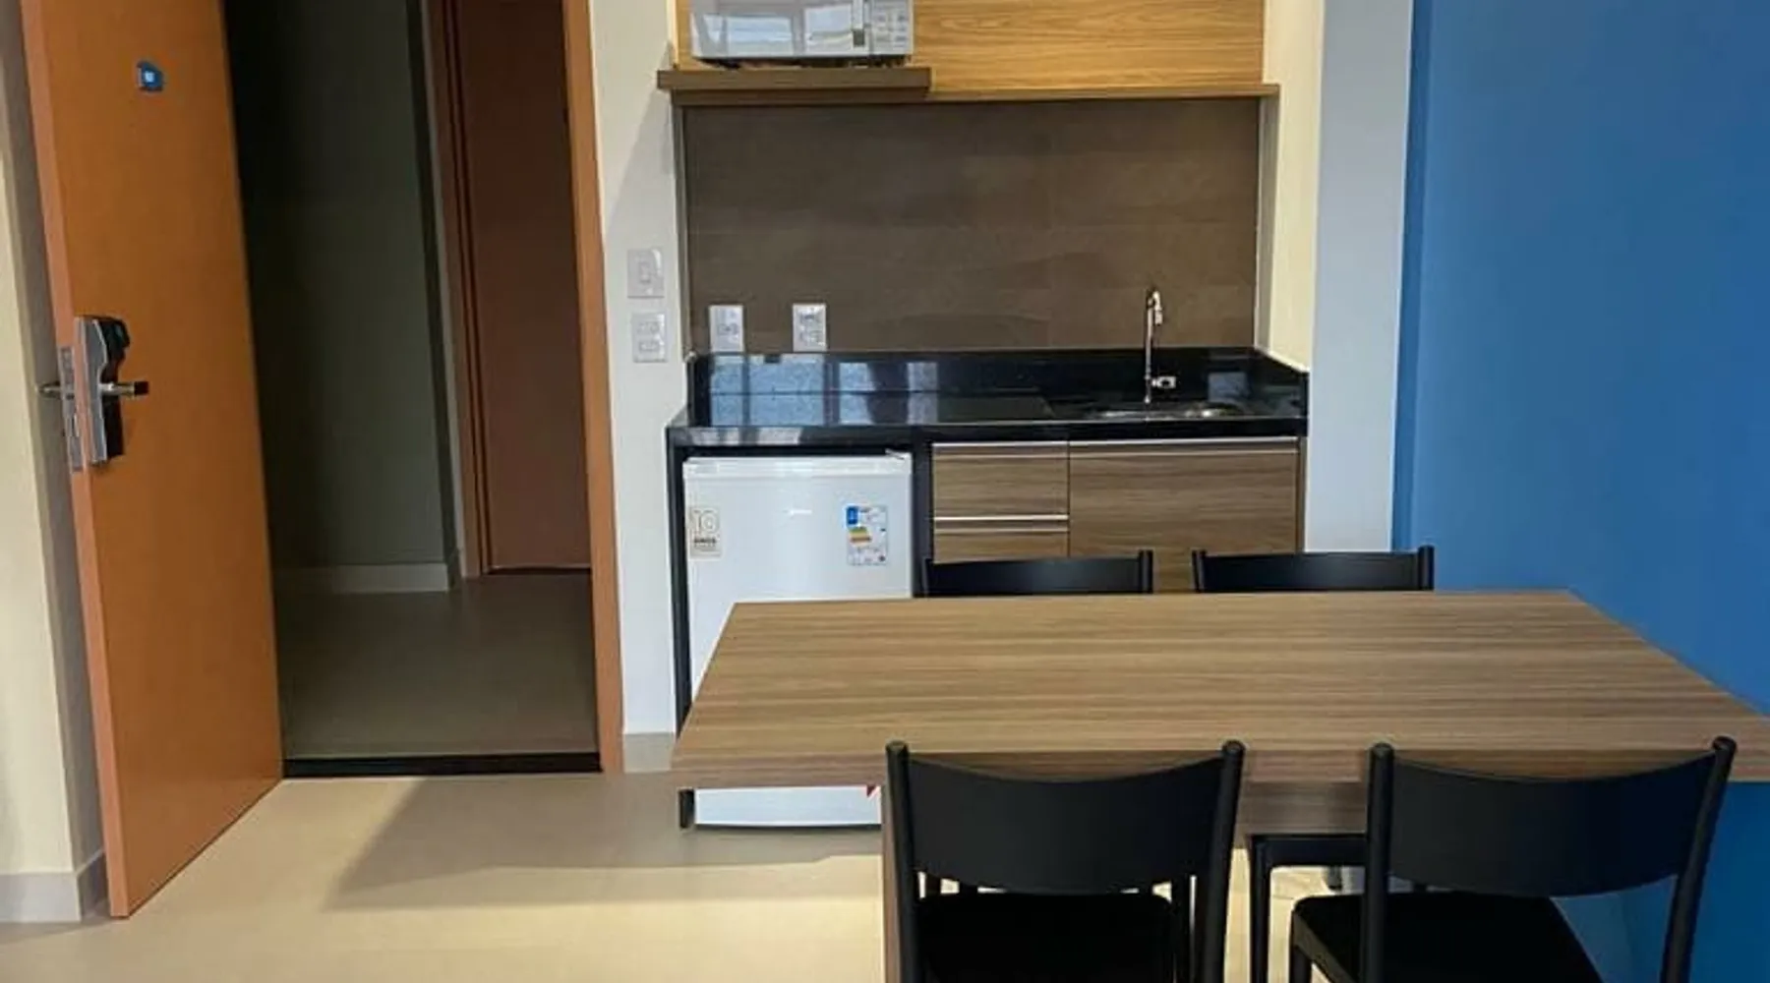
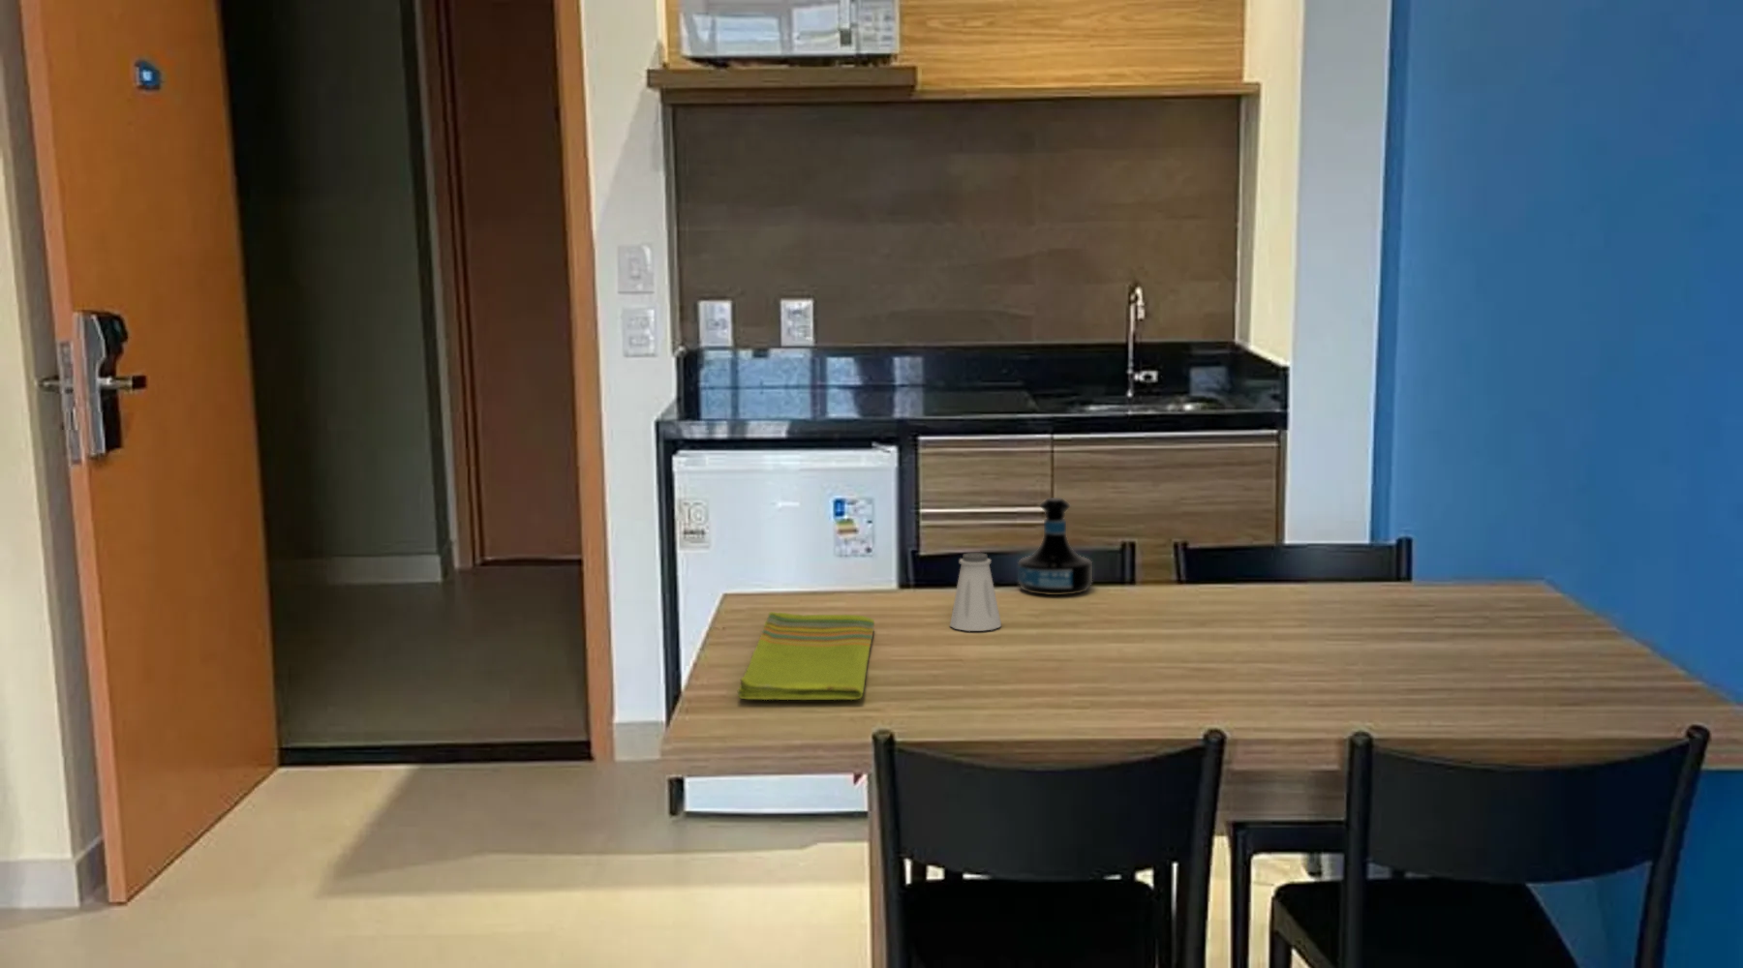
+ saltshaker [949,552,1003,632]
+ dish towel [737,610,875,701]
+ tequila bottle [1017,497,1093,596]
